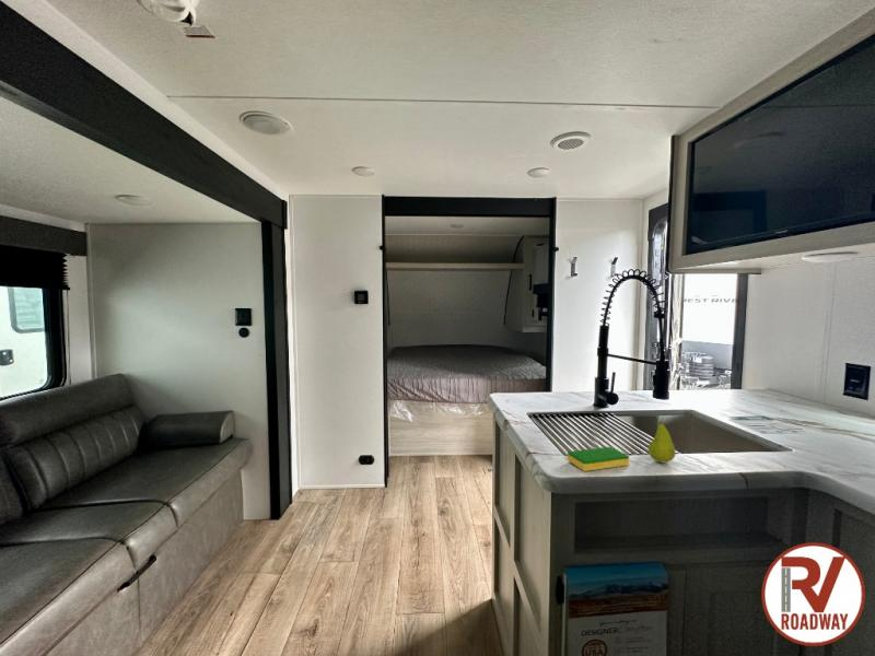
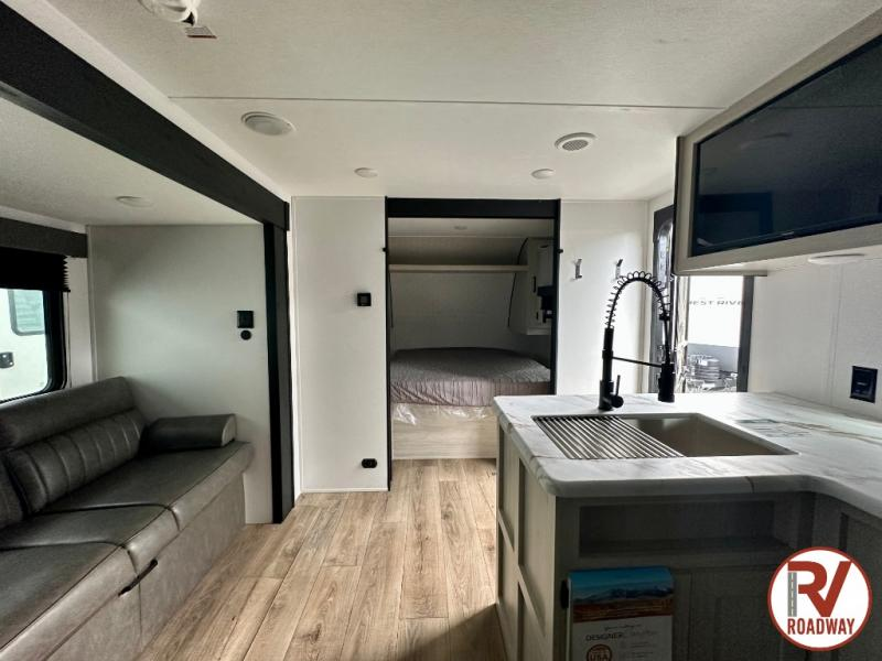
- fruit [648,417,676,464]
- dish sponge [567,446,630,472]
